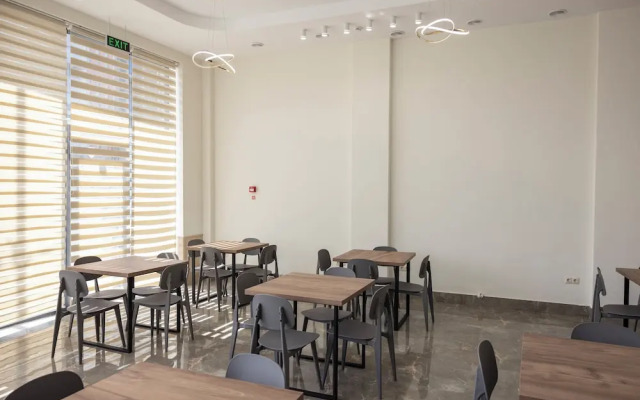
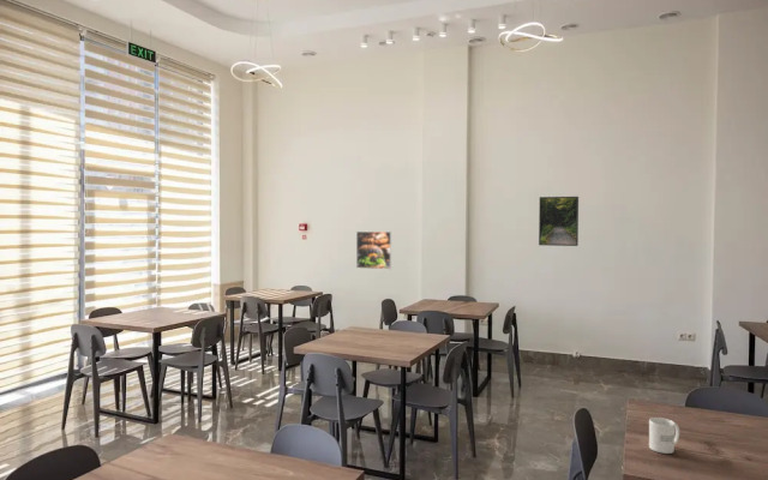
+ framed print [538,196,580,247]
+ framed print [355,230,392,270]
+ mug [648,416,680,455]
